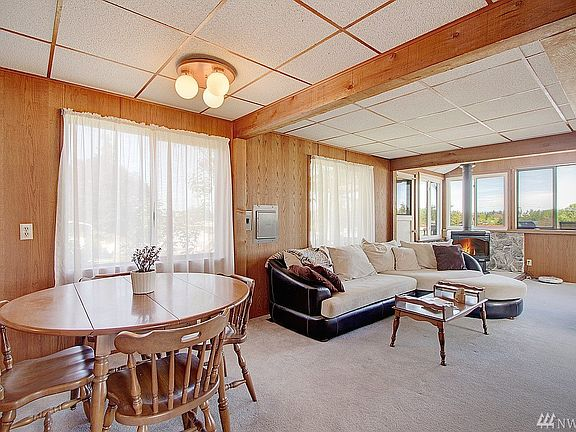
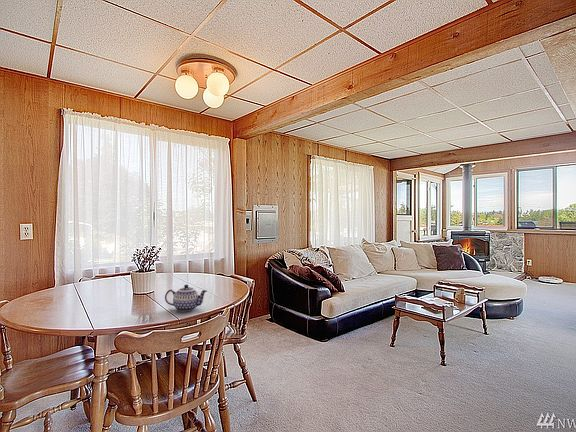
+ teapot [164,284,208,313]
